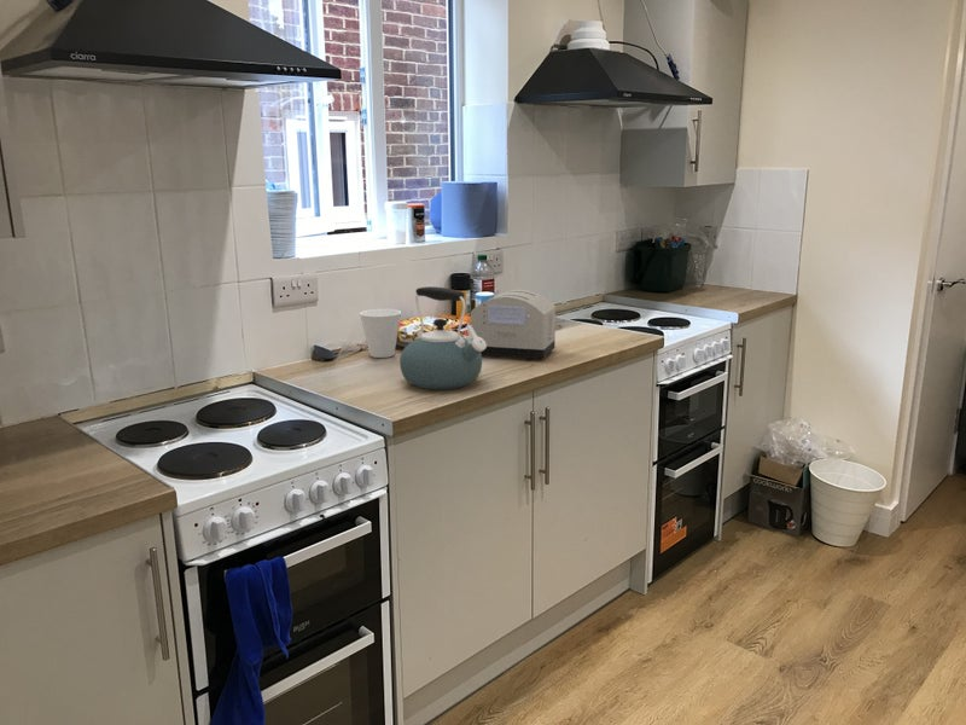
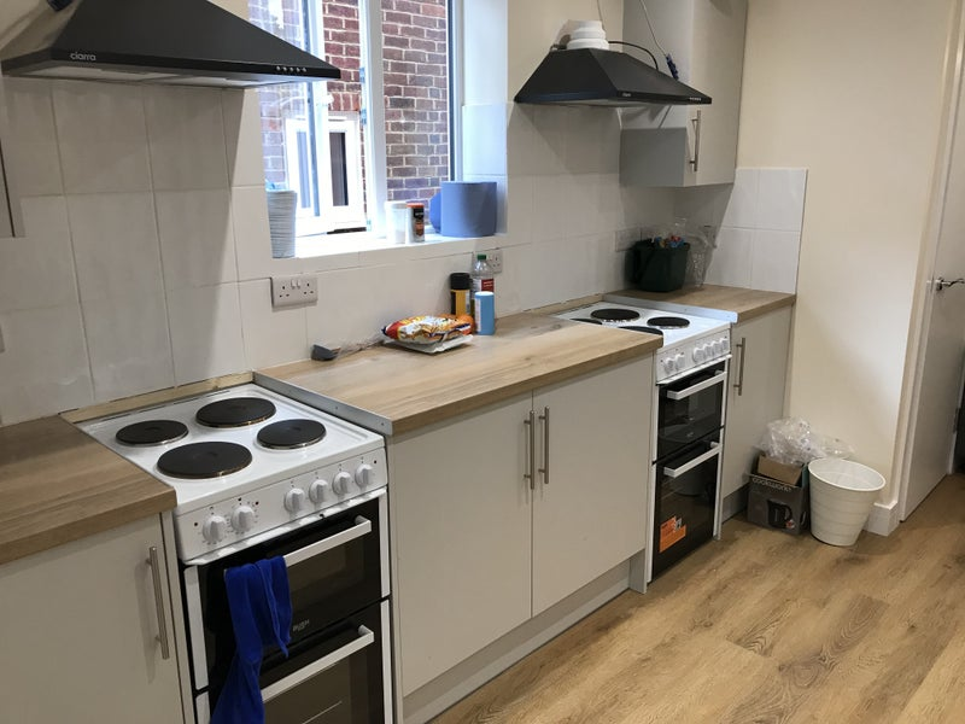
- toaster [470,288,557,361]
- cup [359,308,402,359]
- kettle [398,285,487,390]
